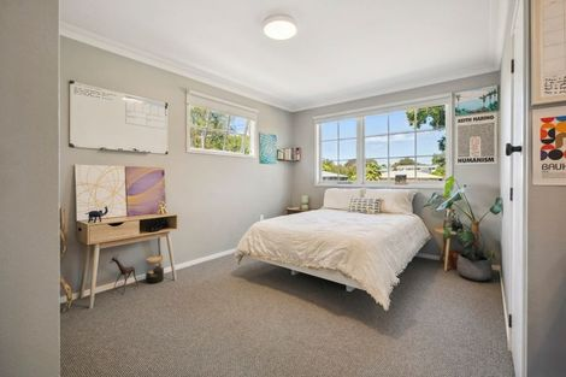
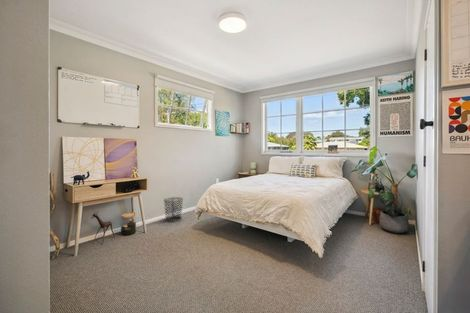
+ waste bin [163,196,184,223]
